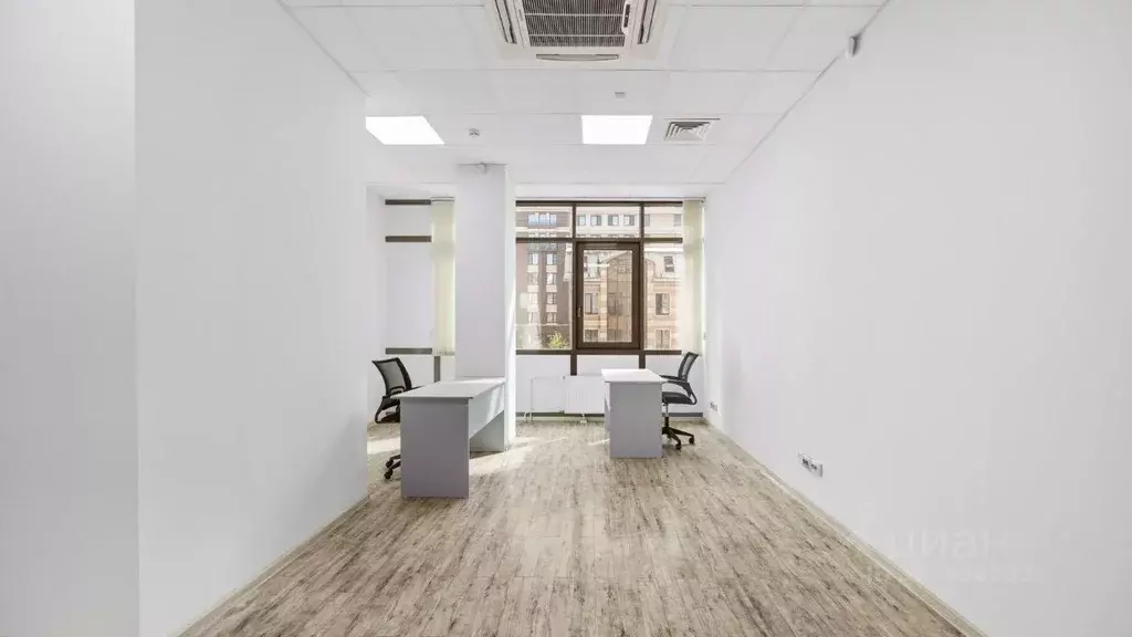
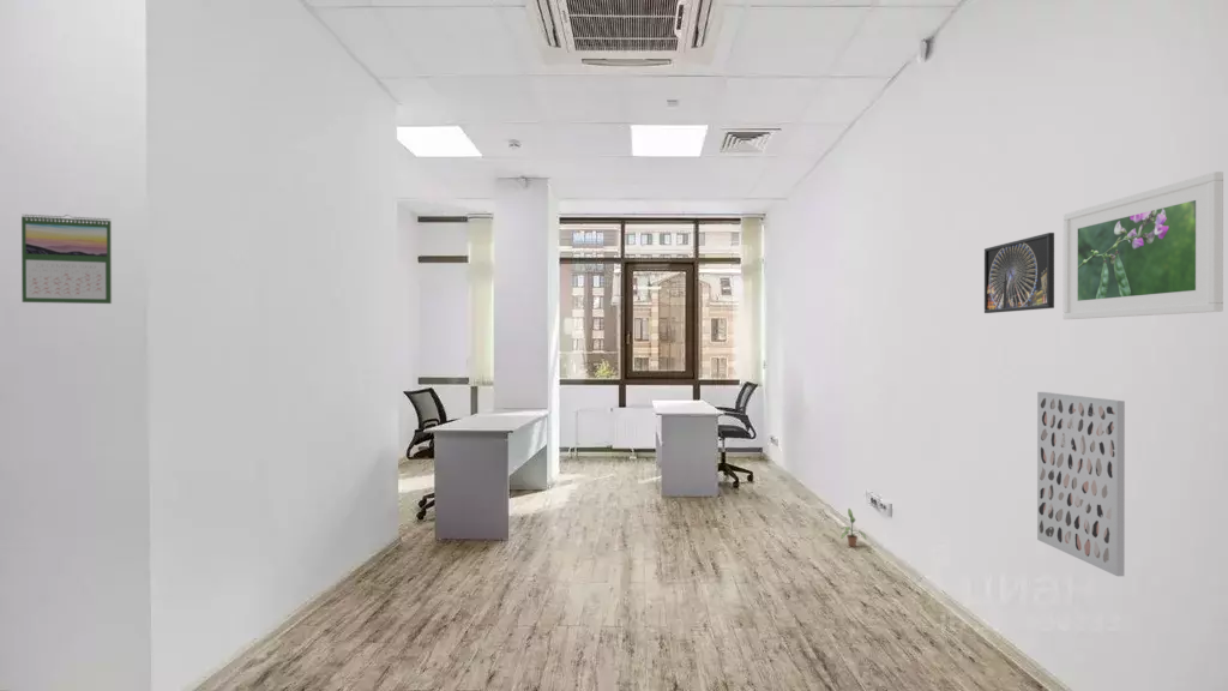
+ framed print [1063,170,1224,320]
+ wall art [1036,391,1126,577]
+ calendar [20,212,113,305]
+ potted plant [839,507,869,548]
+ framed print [983,232,1055,314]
